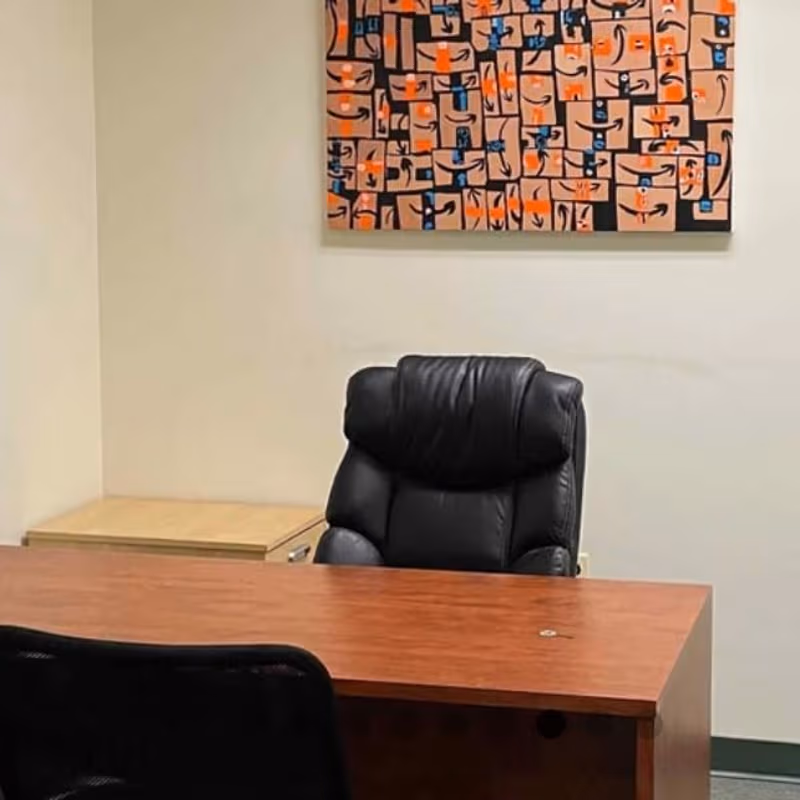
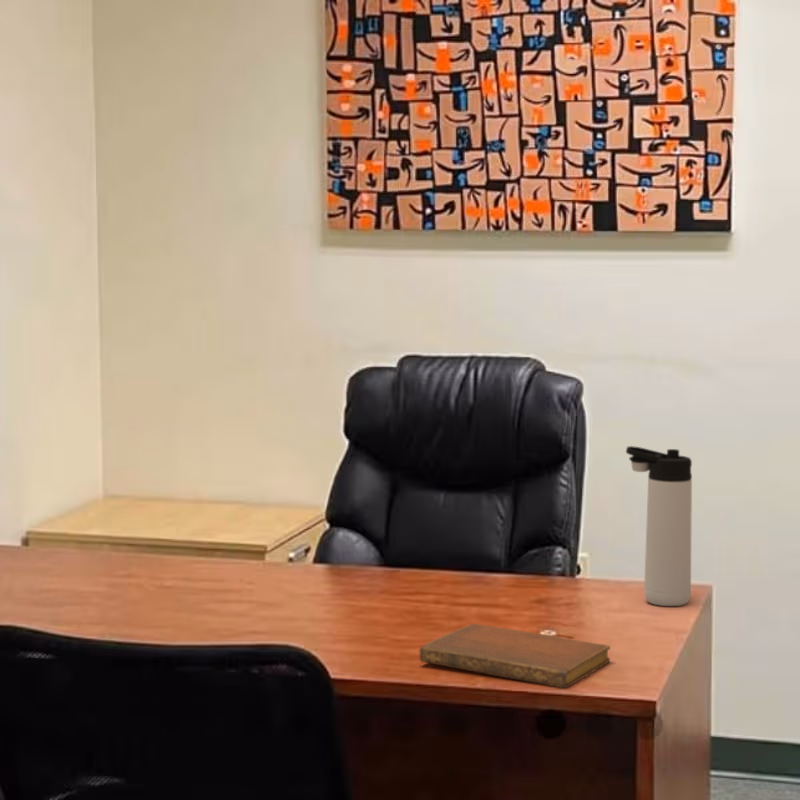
+ thermos bottle [625,445,693,607]
+ notebook [419,623,611,689]
